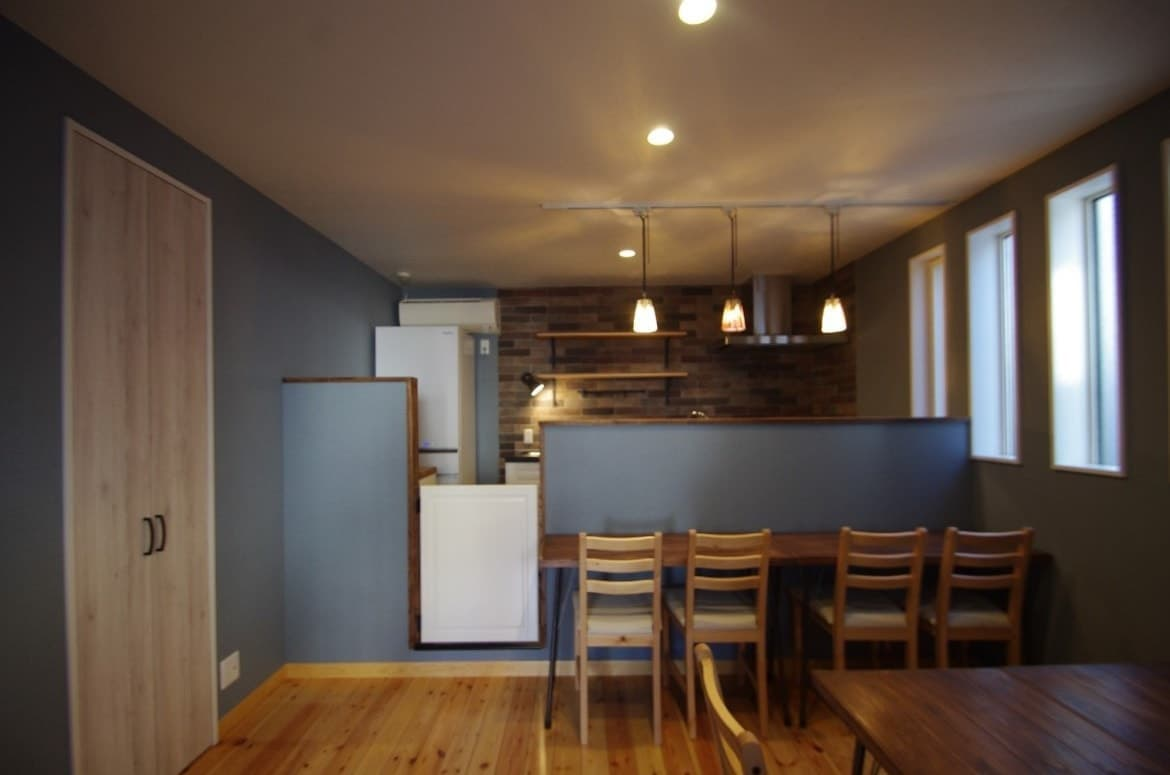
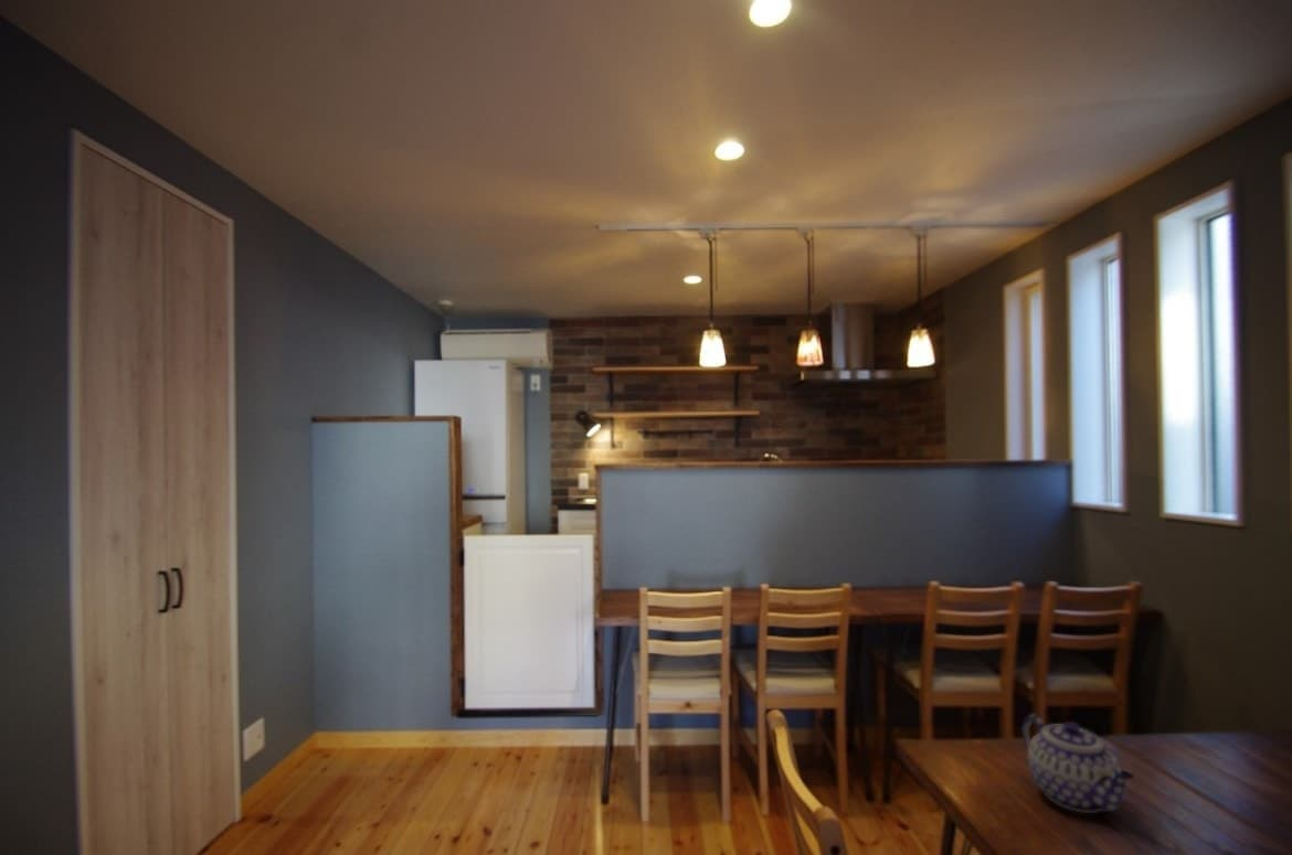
+ teapot [1020,714,1135,814]
